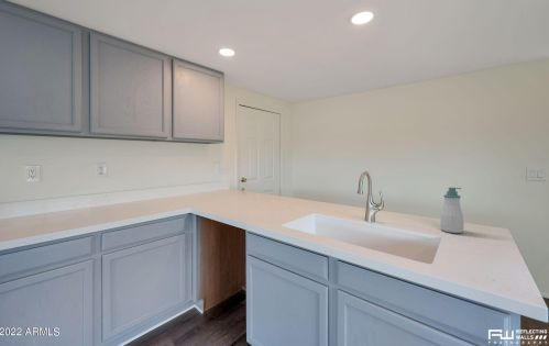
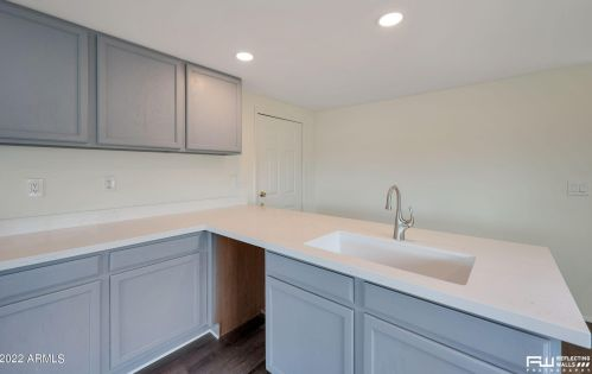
- soap bottle [439,187,464,234]
